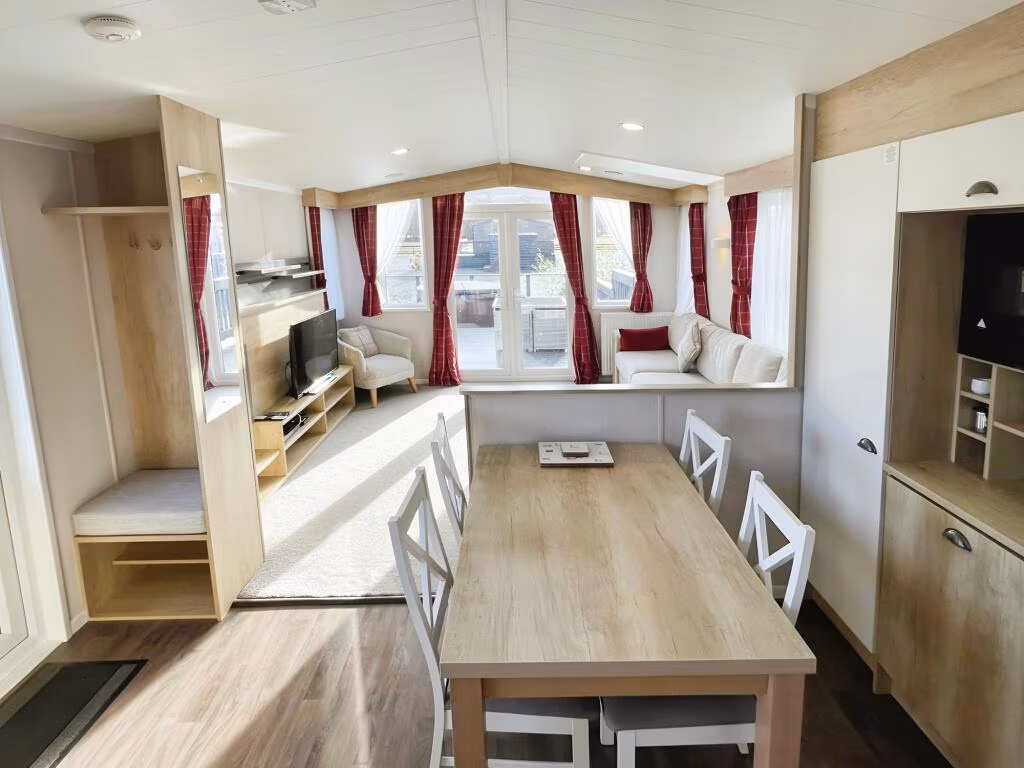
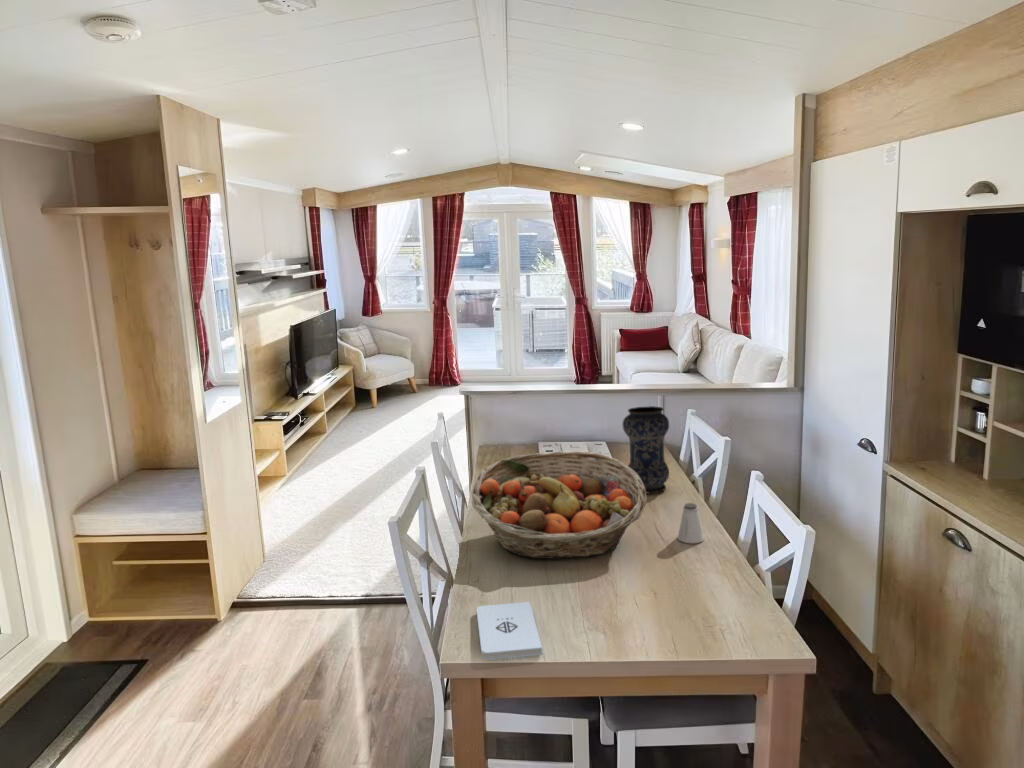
+ vase [621,405,670,494]
+ notepad [476,601,543,661]
+ fruit basket [471,450,648,560]
+ saltshaker [677,502,704,544]
